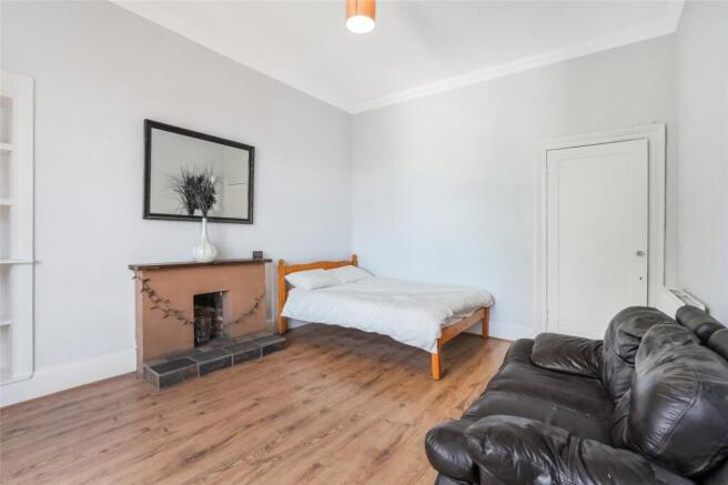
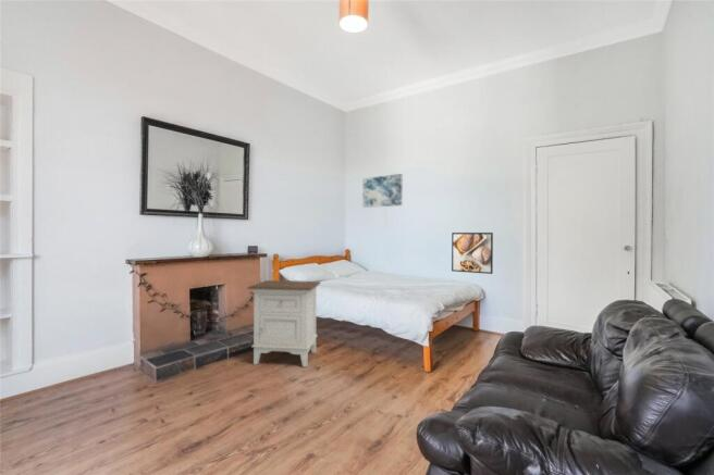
+ nightstand [247,279,321,368]
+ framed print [451,232,494,275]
+ wall art [361,173,403,209]
